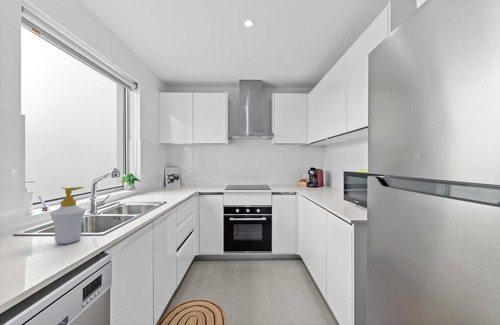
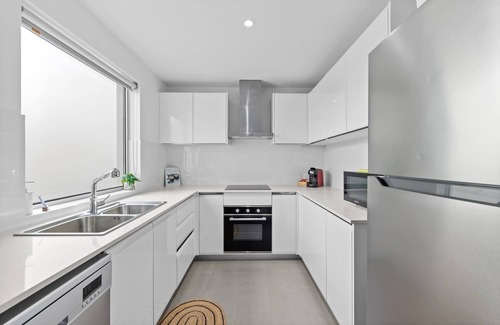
- soap bottle [49,186,86,245]
